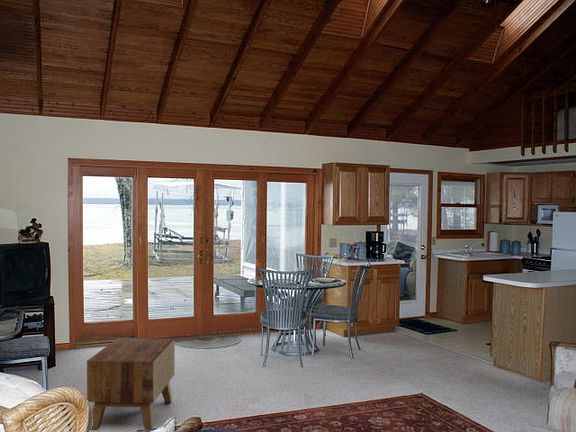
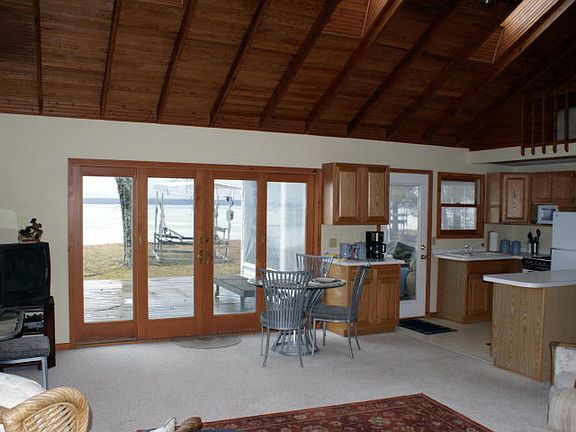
- side table [86,337,176,432]
